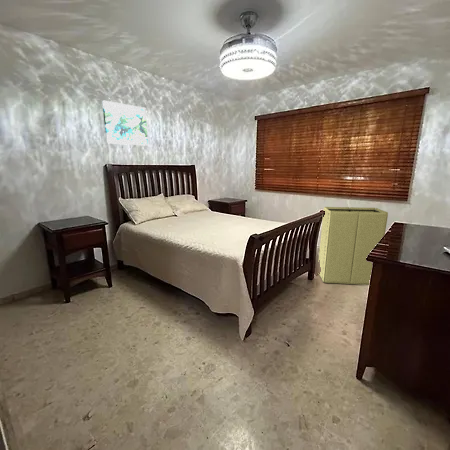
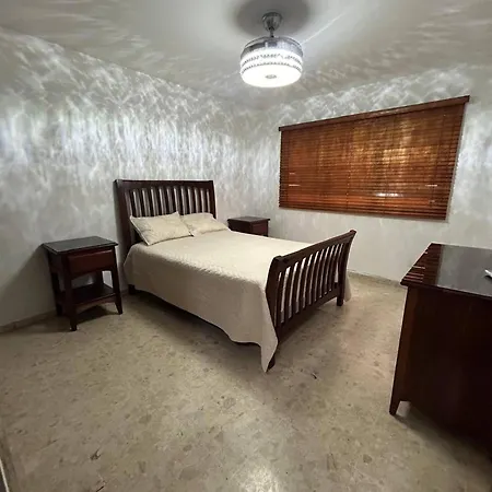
- laundry hamper [318,206,389,286]
- wall art [101,99,149,147]
